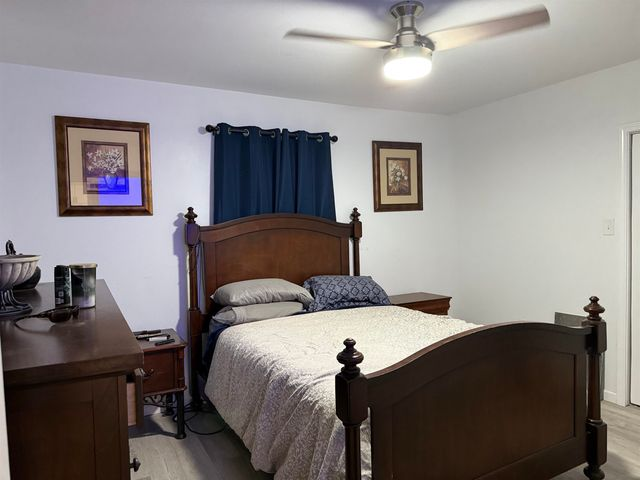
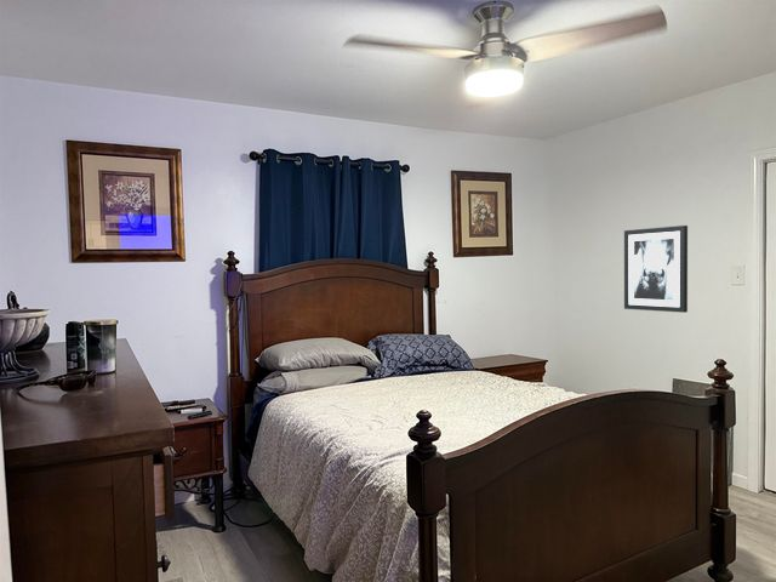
+ wall art [623,224,689,314]
